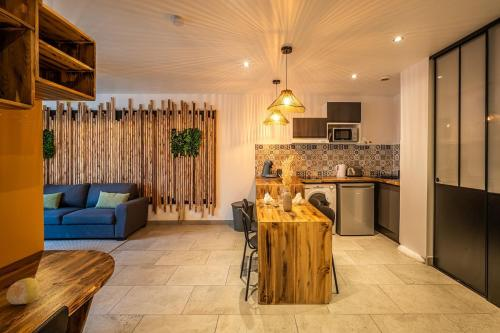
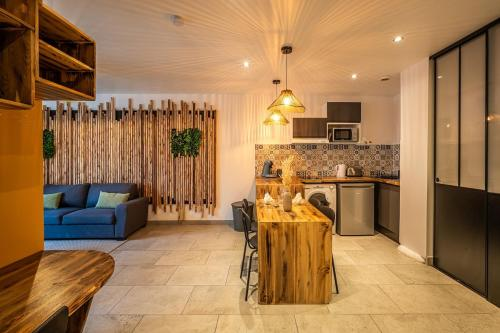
- fruit [6,277,41,305]
